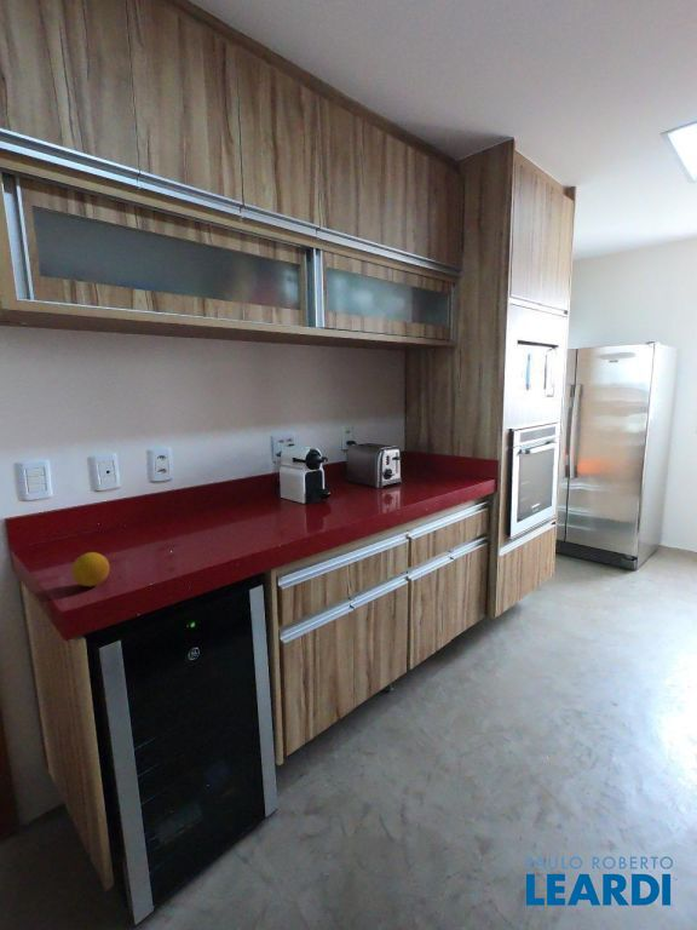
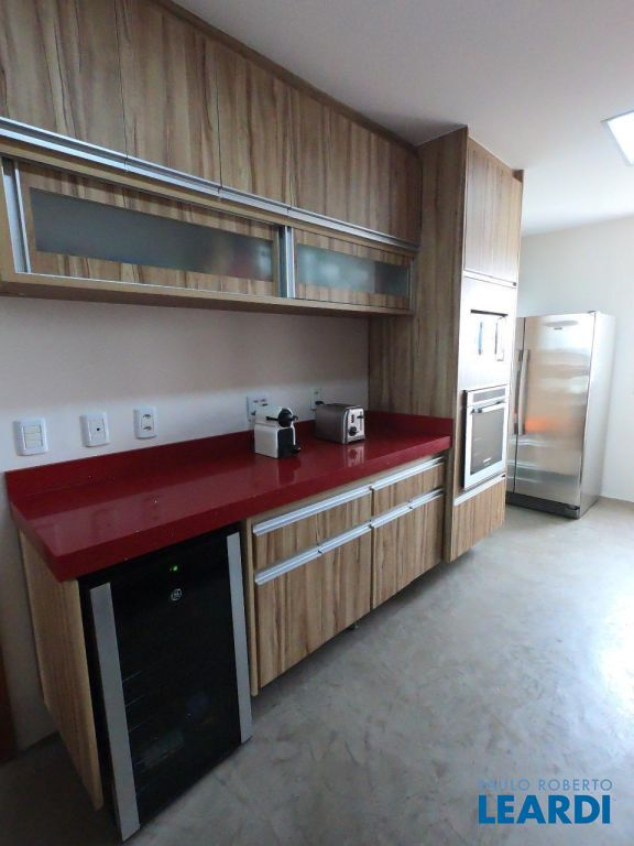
- fruit [71,551,110,587]
